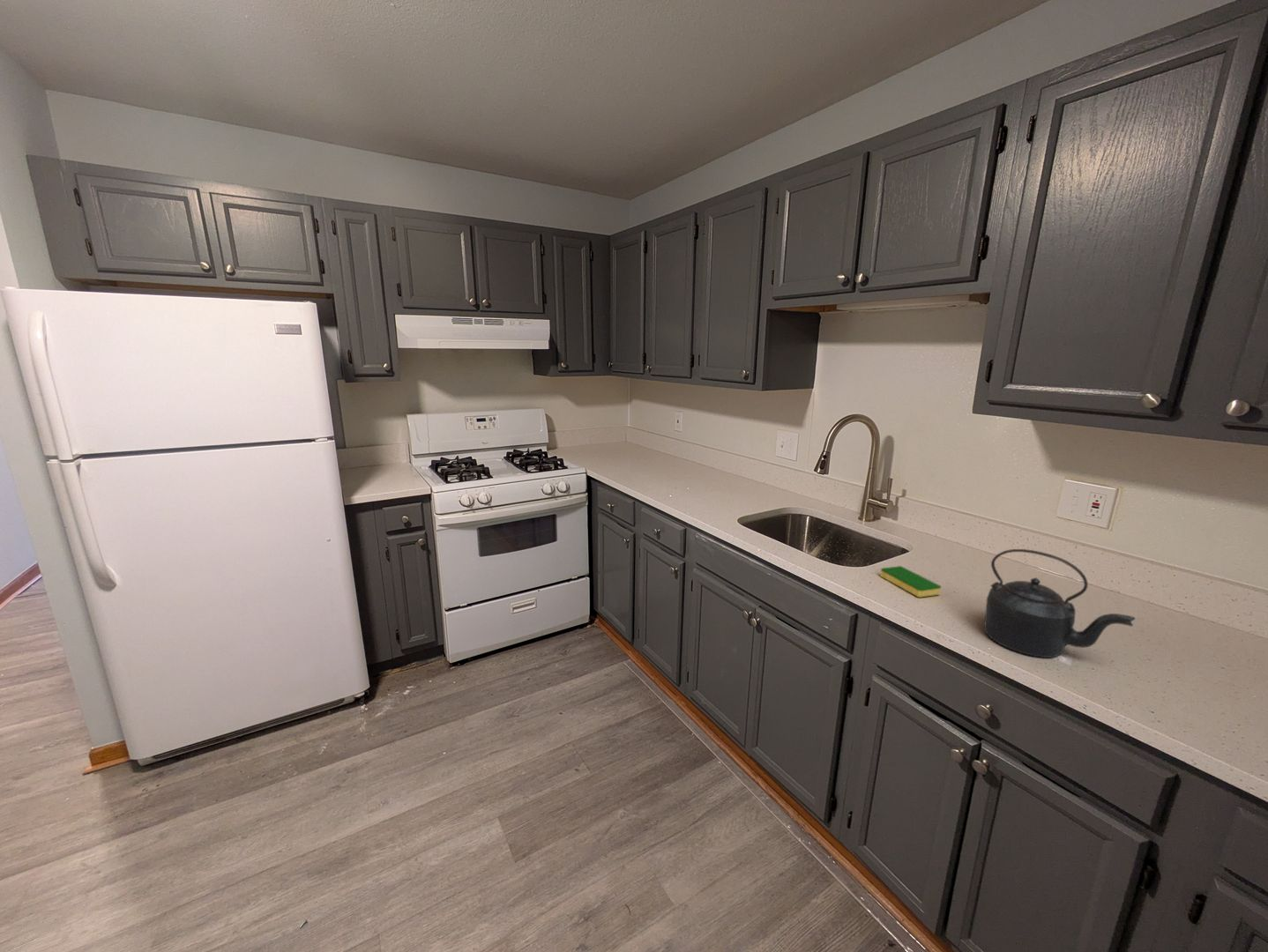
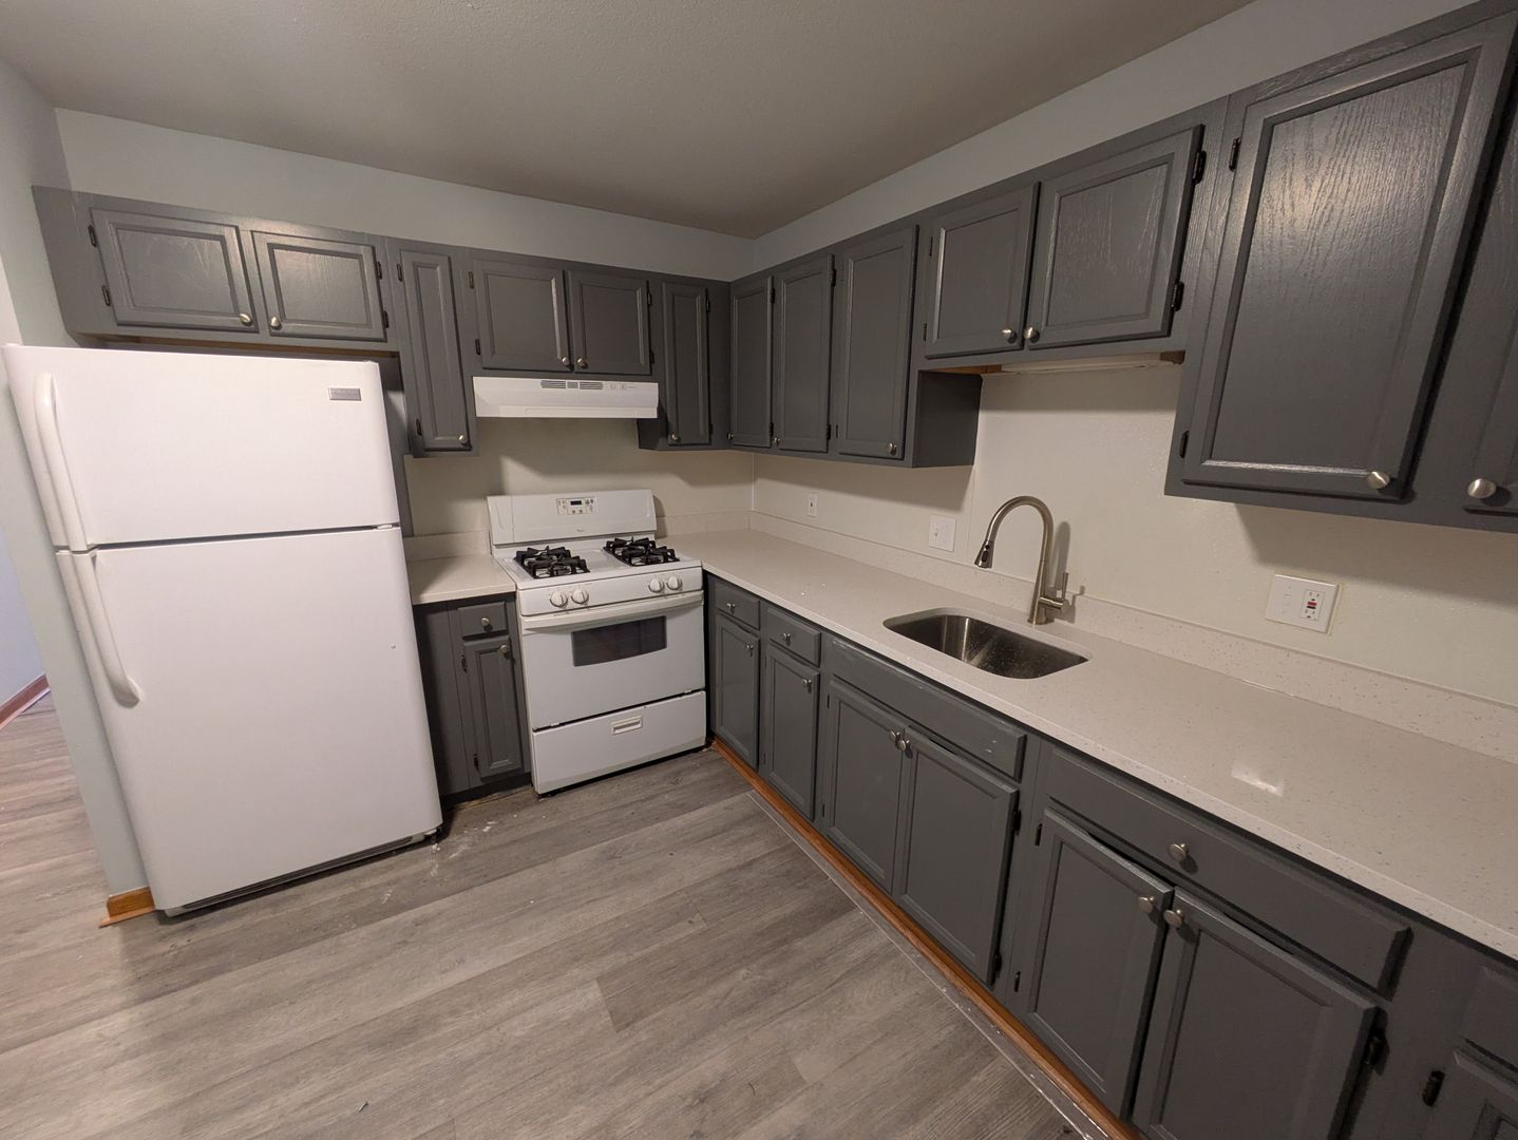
- dish sponge [879,565,942,598]
- kettle [983,548,1136,658]
